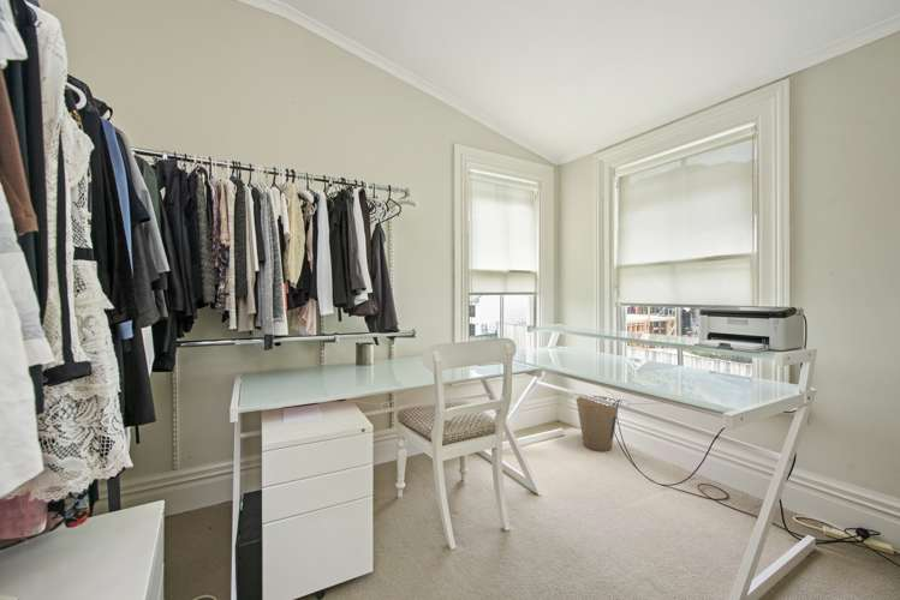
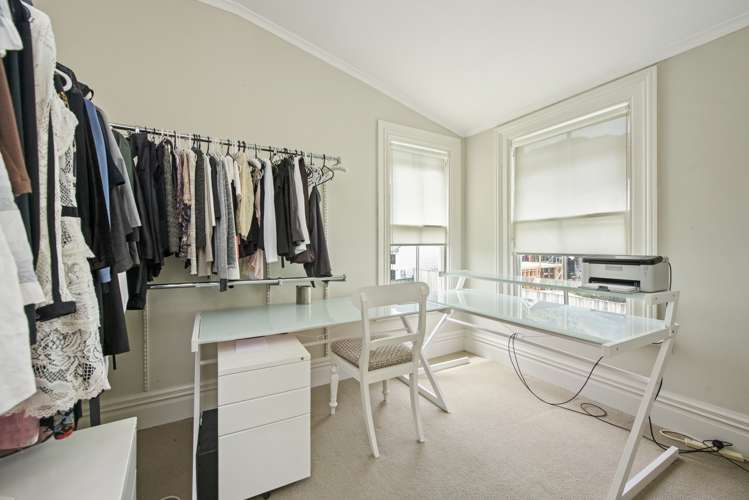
- trash can [576,395,619,452]
